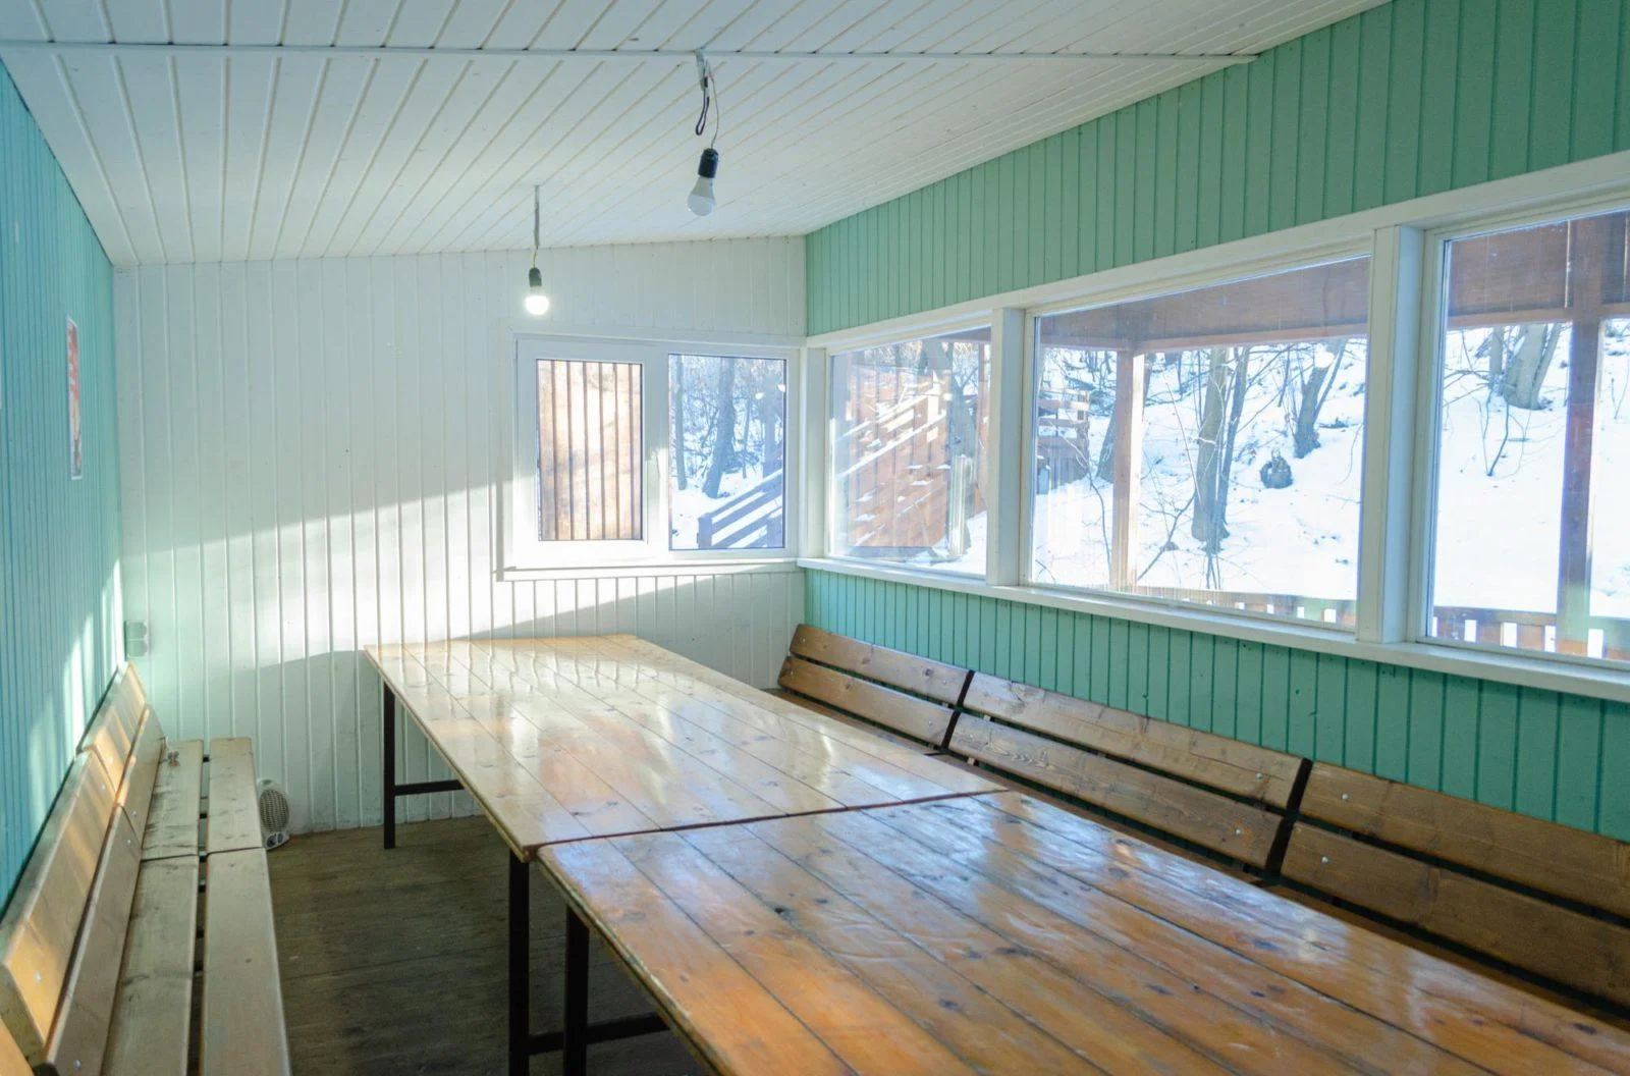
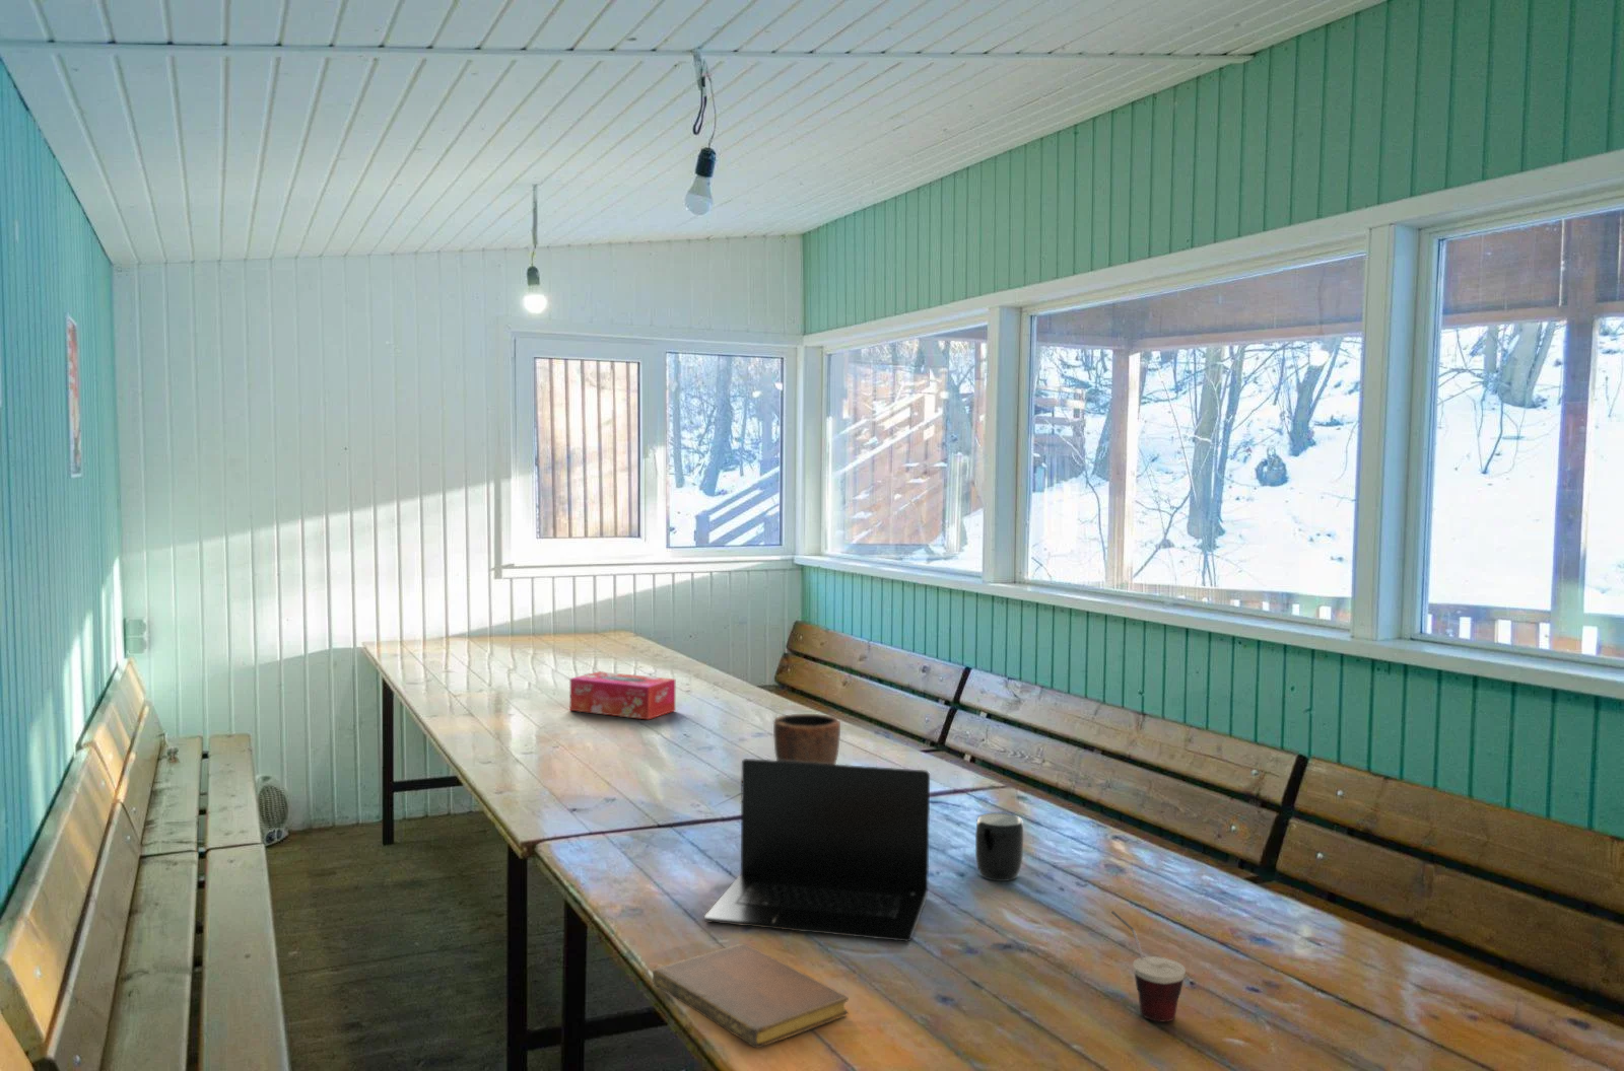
+ notebook [652,943,849,1048]
+ cup [1111,910,1186,1022]
+ bowl [773,712,842,765]
+ mug [975,813,1024,882]
+ tissue box [569,671,676,721]
+ laptop [703,758,930,942]
